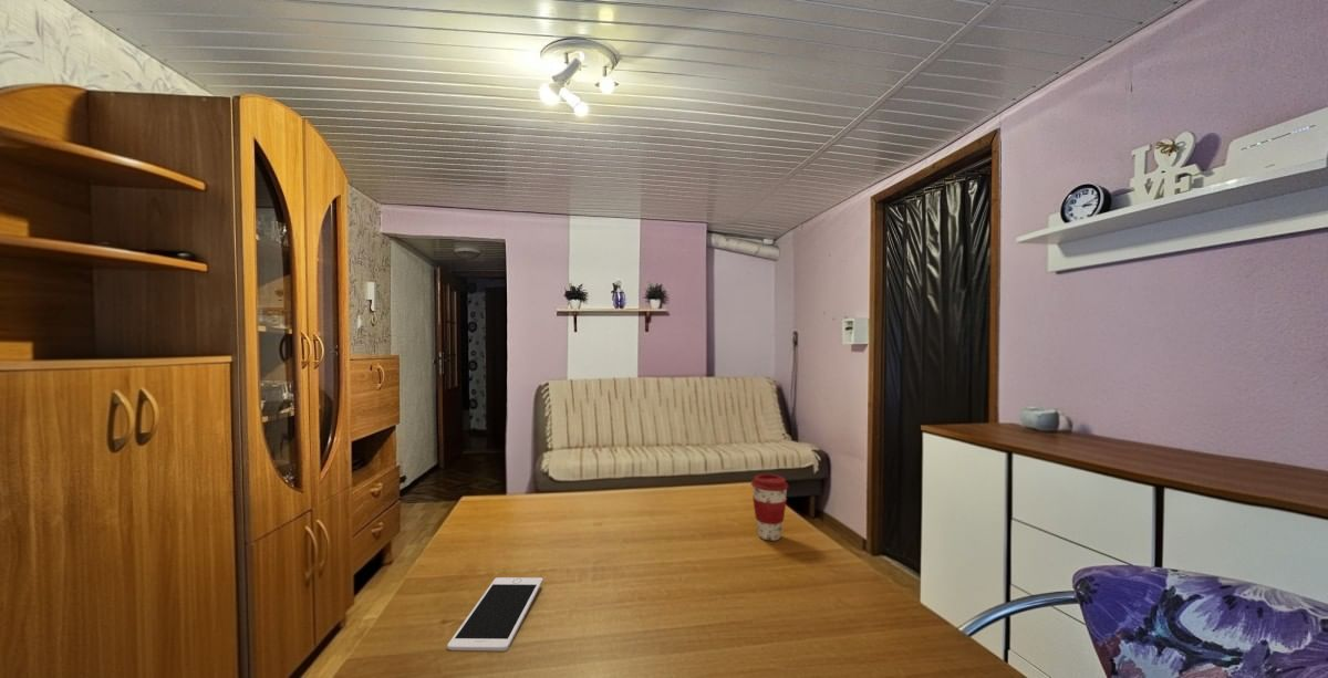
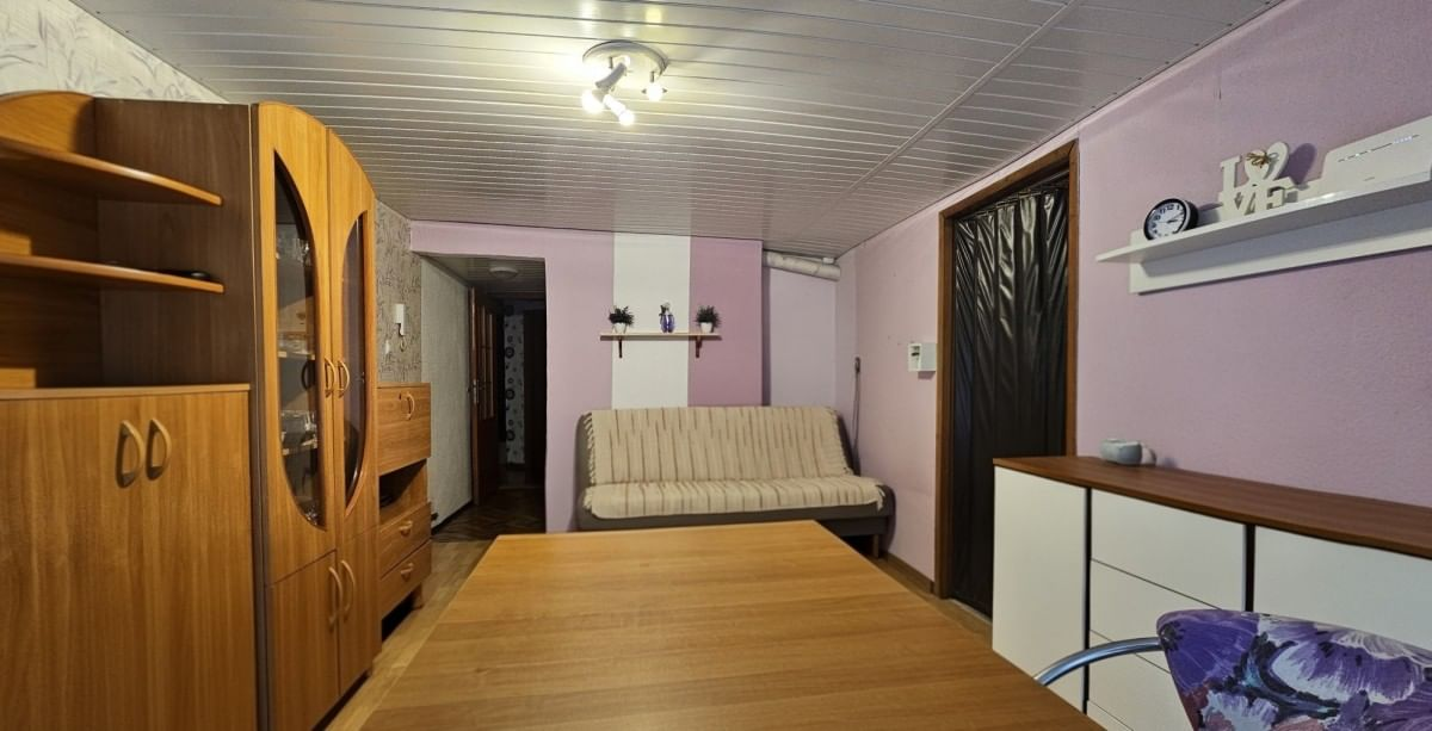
- cell phone [446,576,544,651]
- coffee cup [750,473,789,542]
